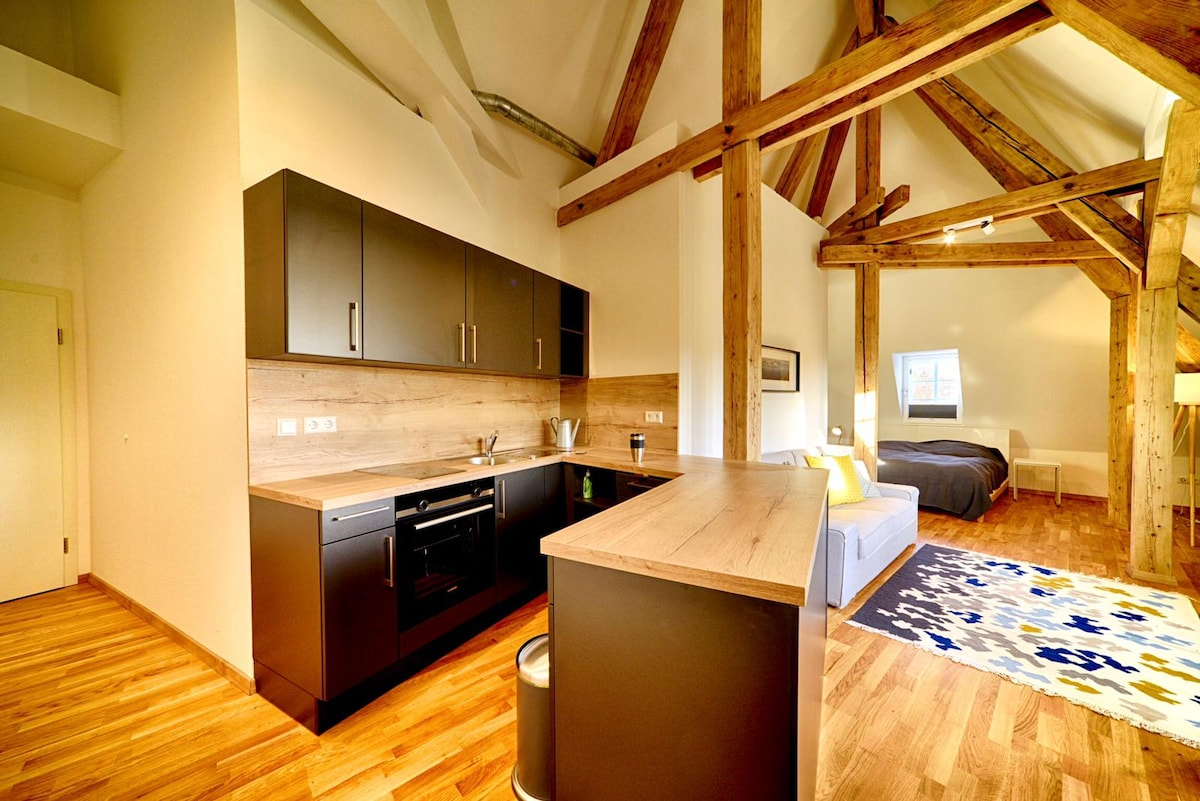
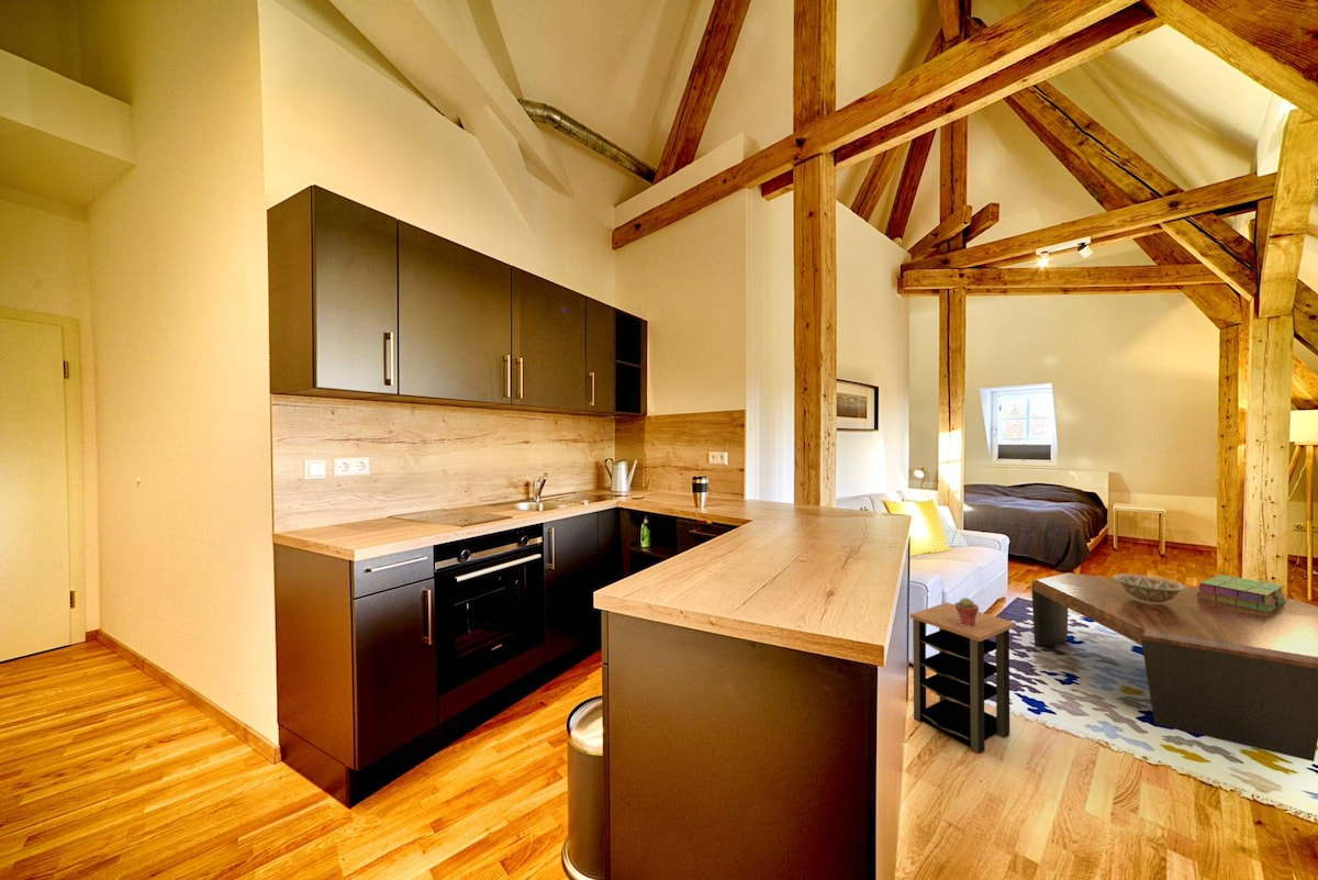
+ decorative bowl [1113,573,1187,604]
+ coffee table [1030,572,1318,762]
+ potted succulent [953,597,980,626]
+ stack of books [1197,573,1287,613]
+ side table [909,601,1017,755]
